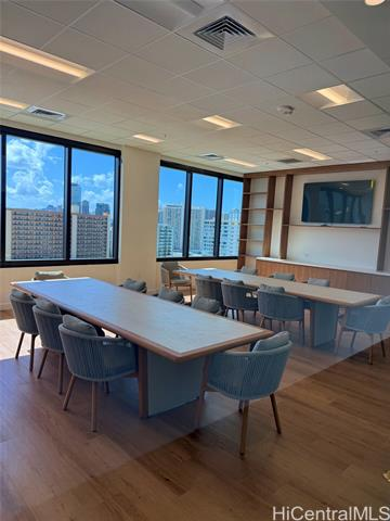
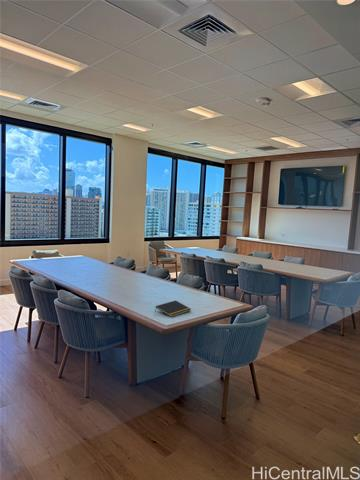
+ notepad [154,299,192,318]
